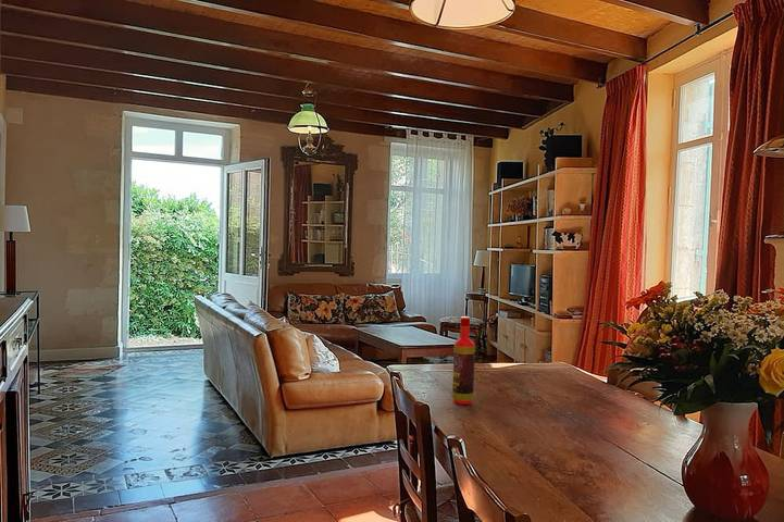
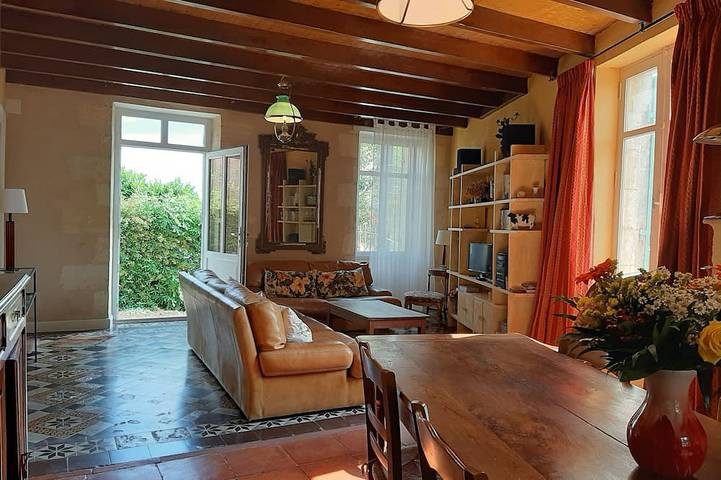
- bottle [451,315,476,406]
